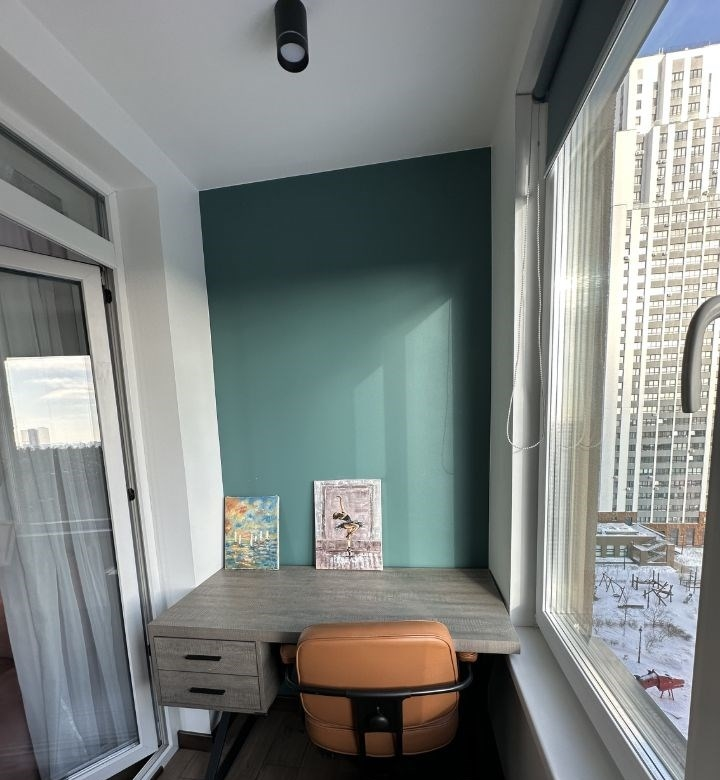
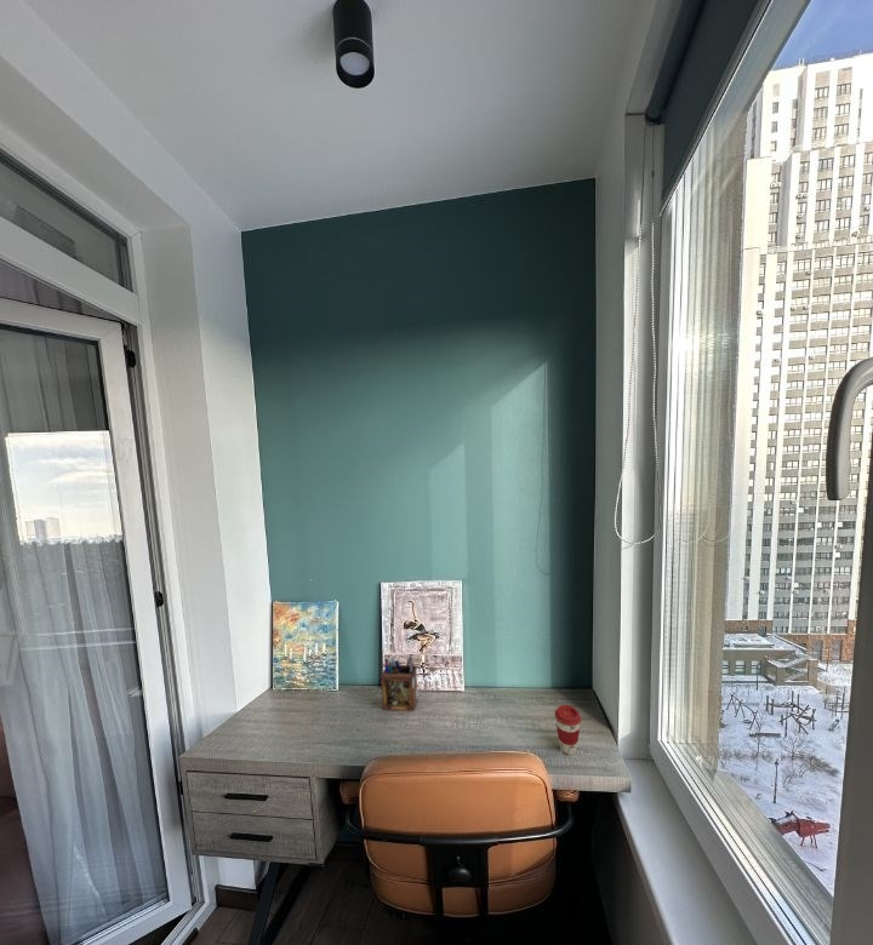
+ desk organizer [380,653,420,712]
+ coffee cup [554,704,582,756]
